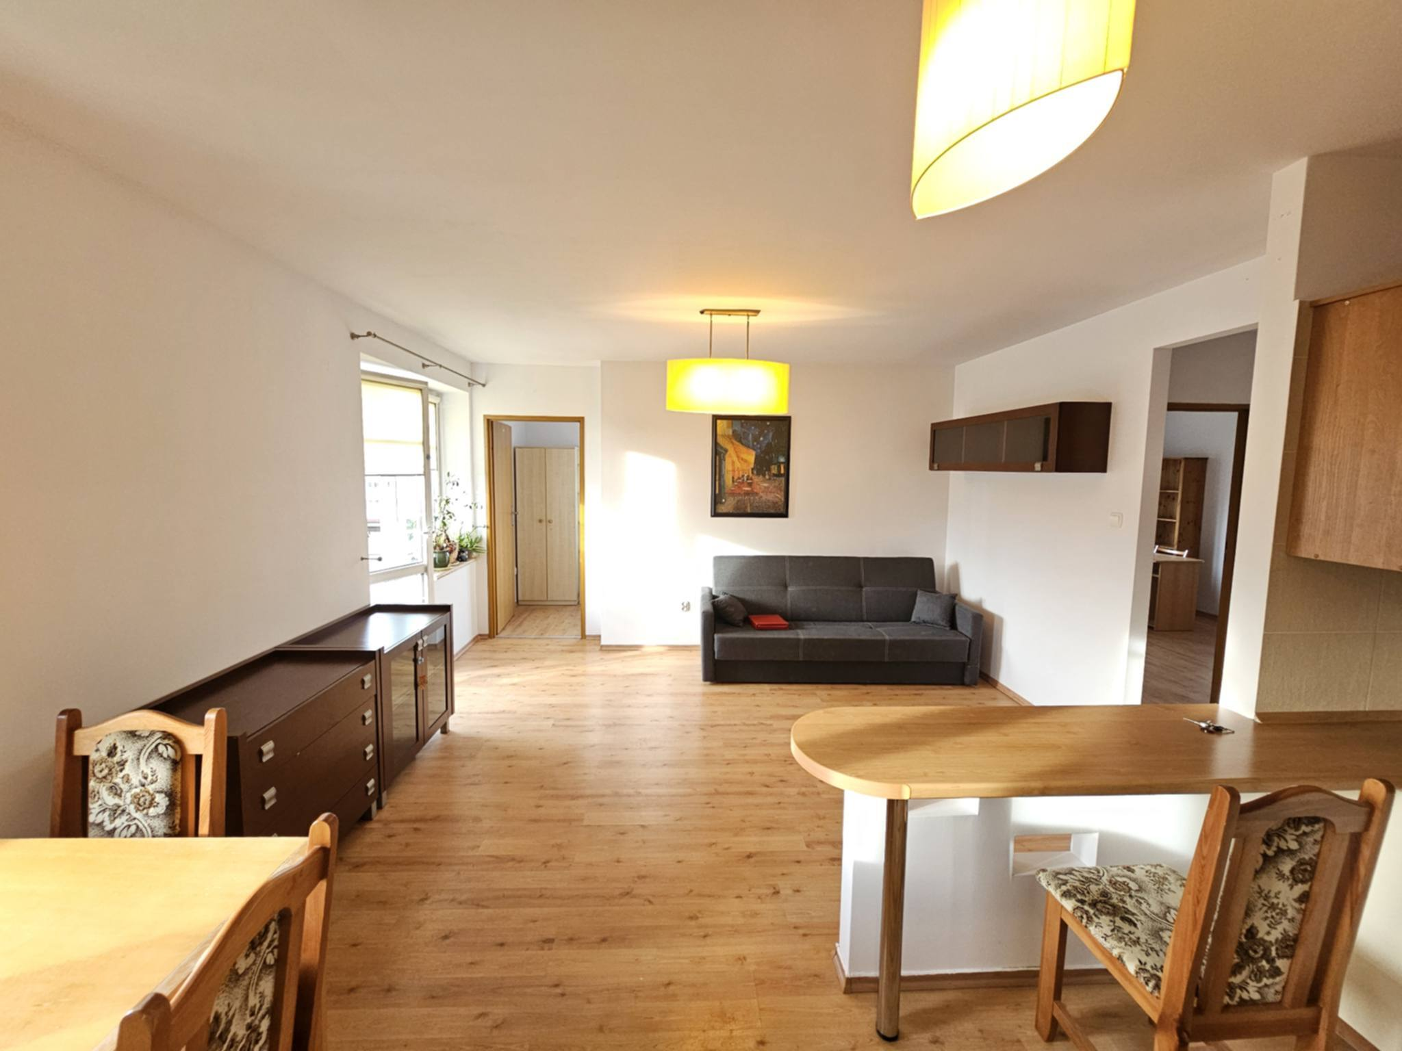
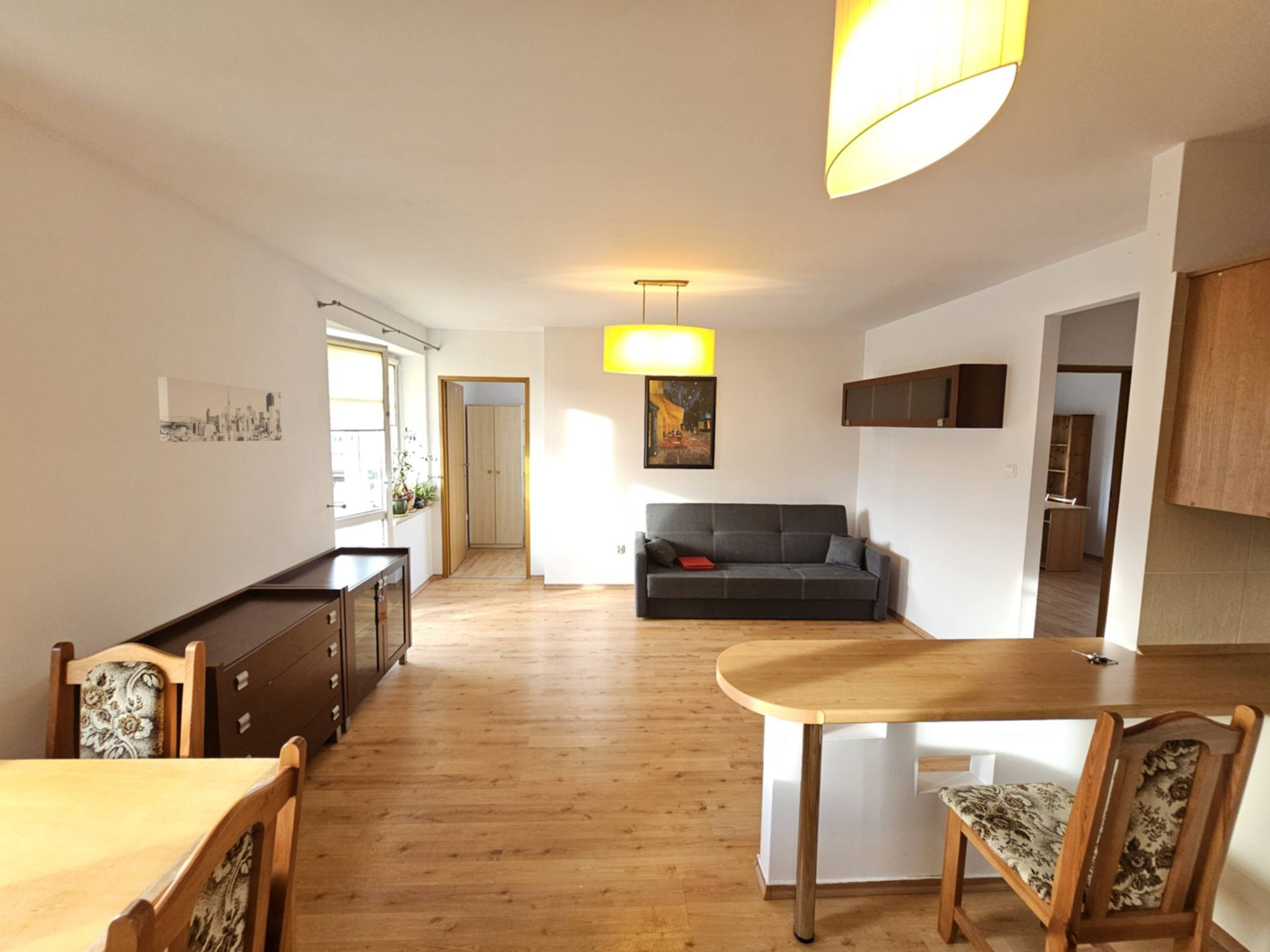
+ wall art [158,376,282,443]
